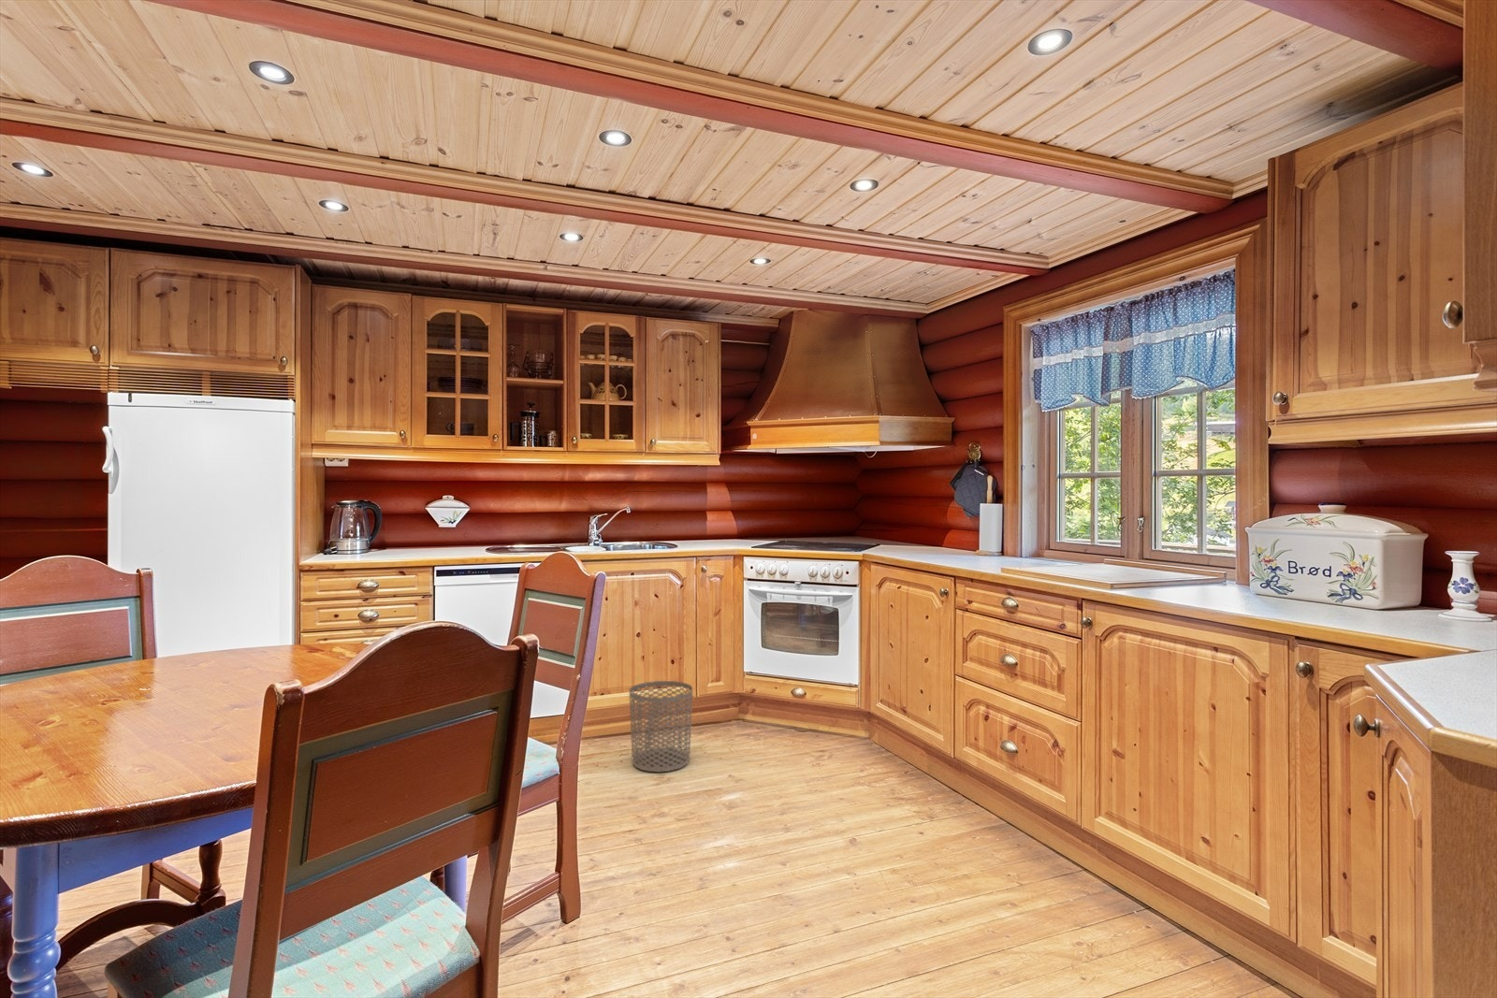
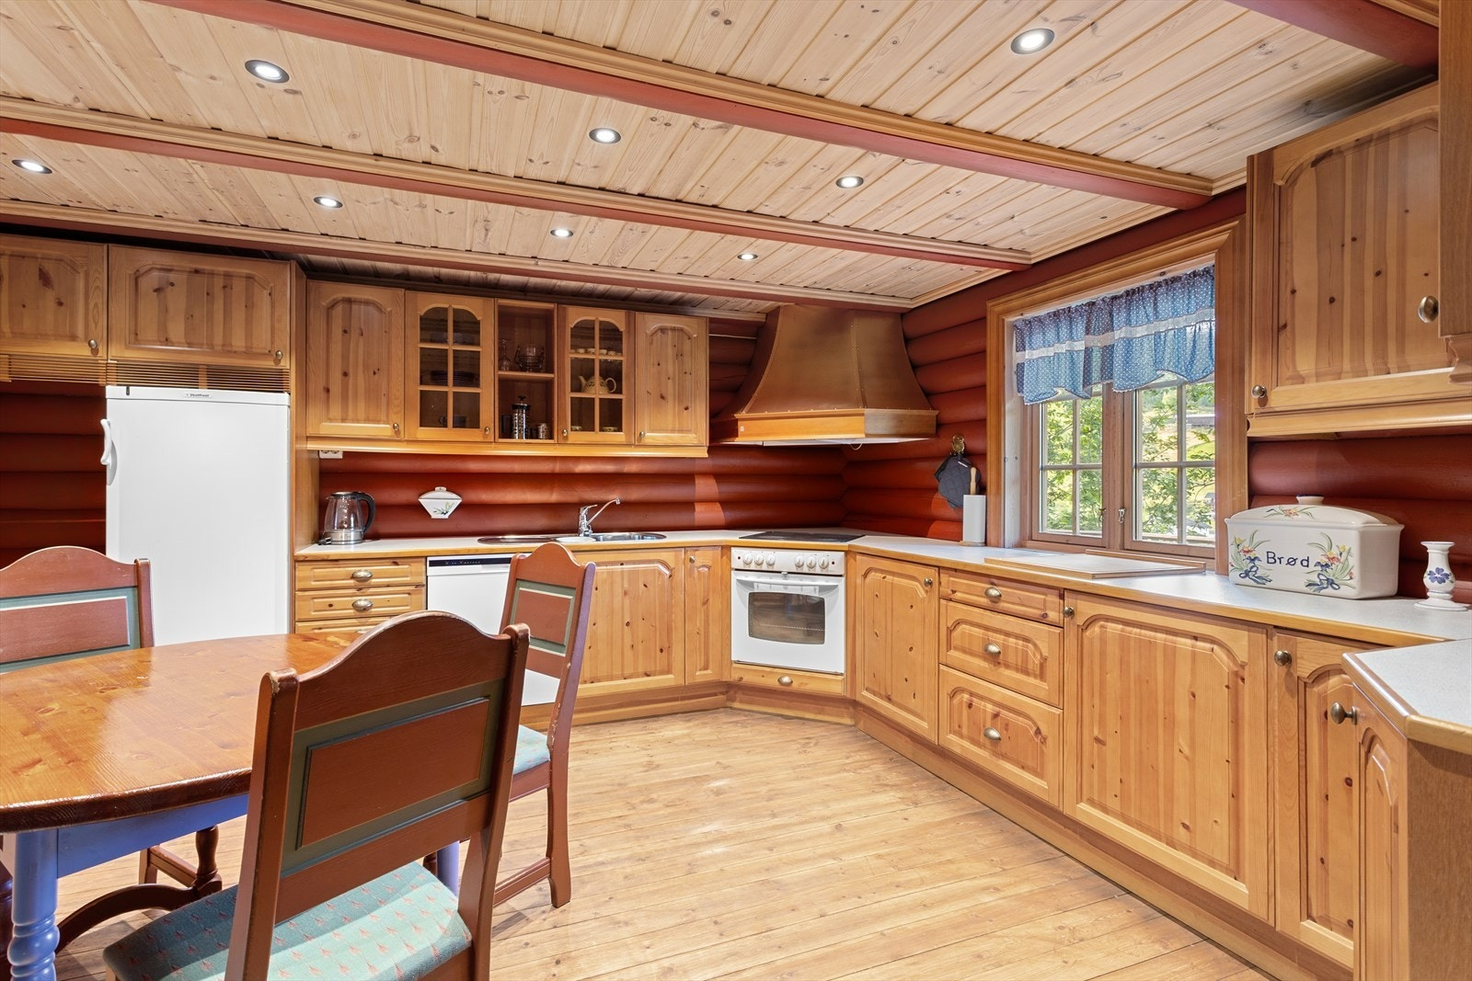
- waste bin [628,679,693,773]
